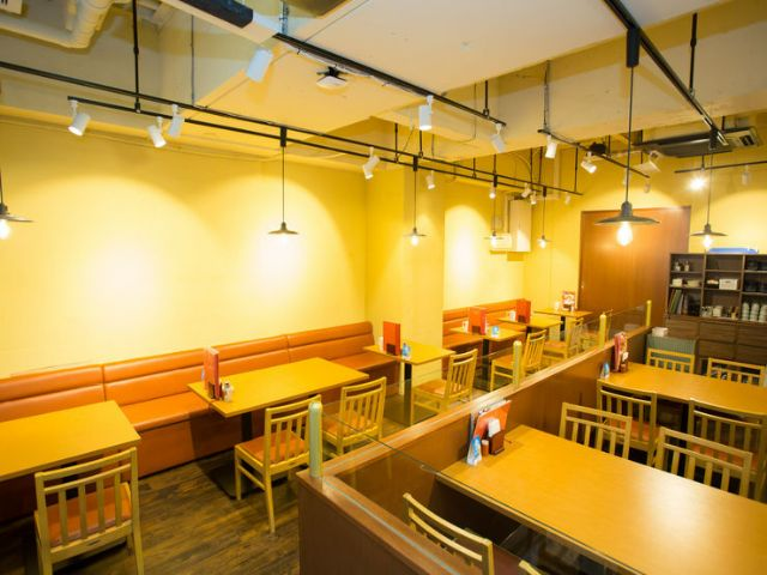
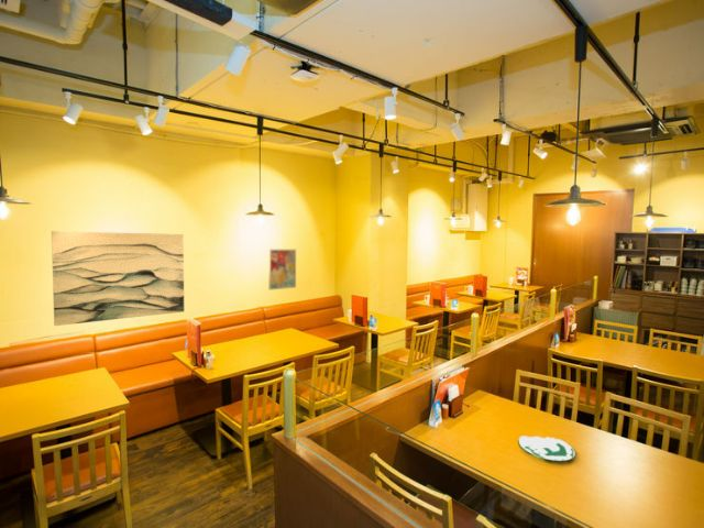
+ plate [517,435,576,462]
+ wall art [51,230,185,327]
+ wall art [267,249,297,292]
